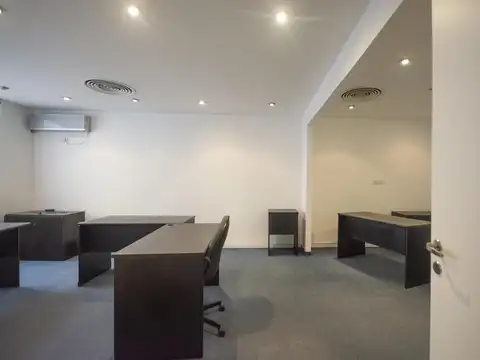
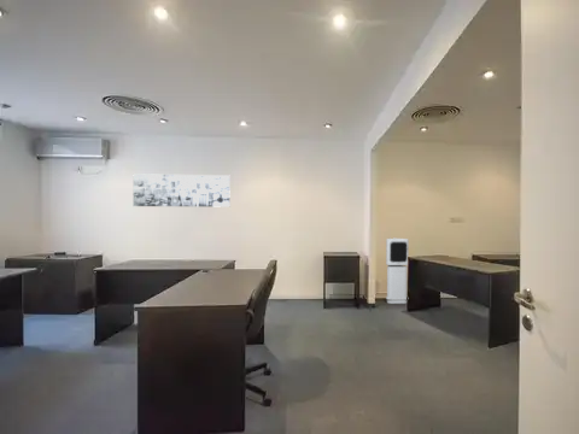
+ wall art [131,174,232,209]
+ air purifier [385,237,410,305]
